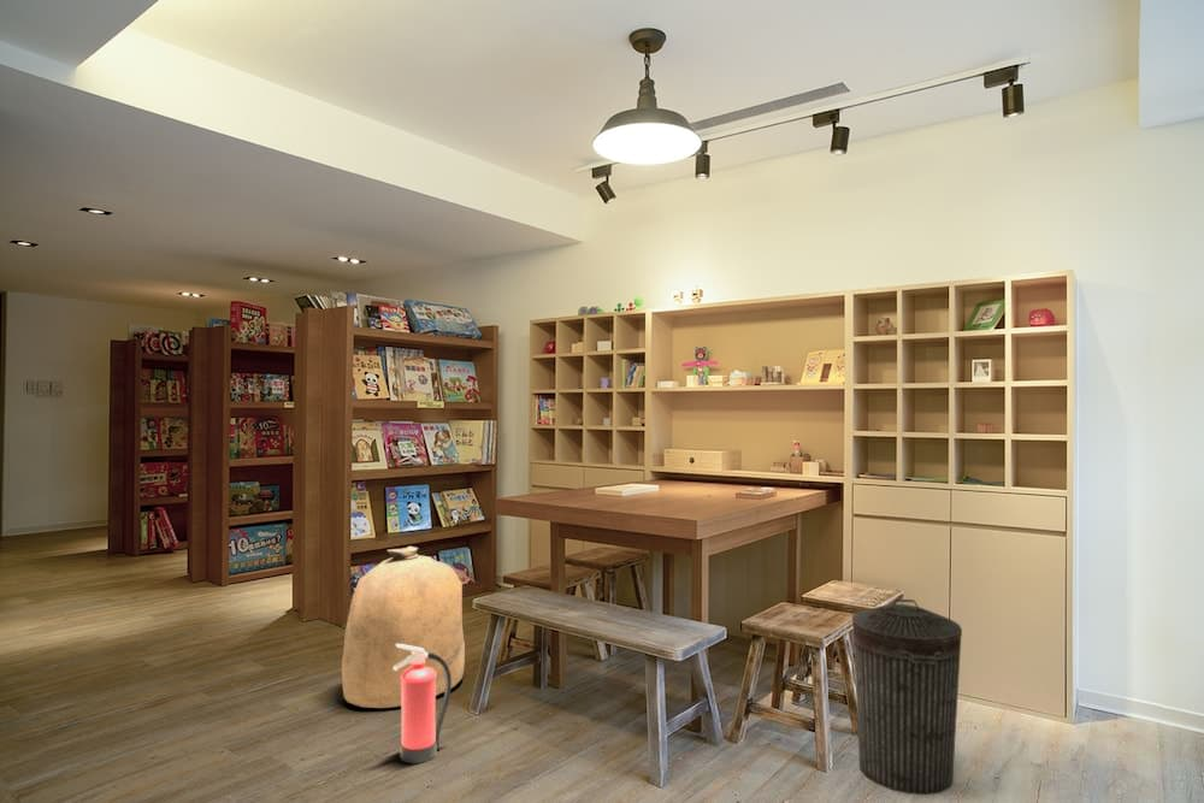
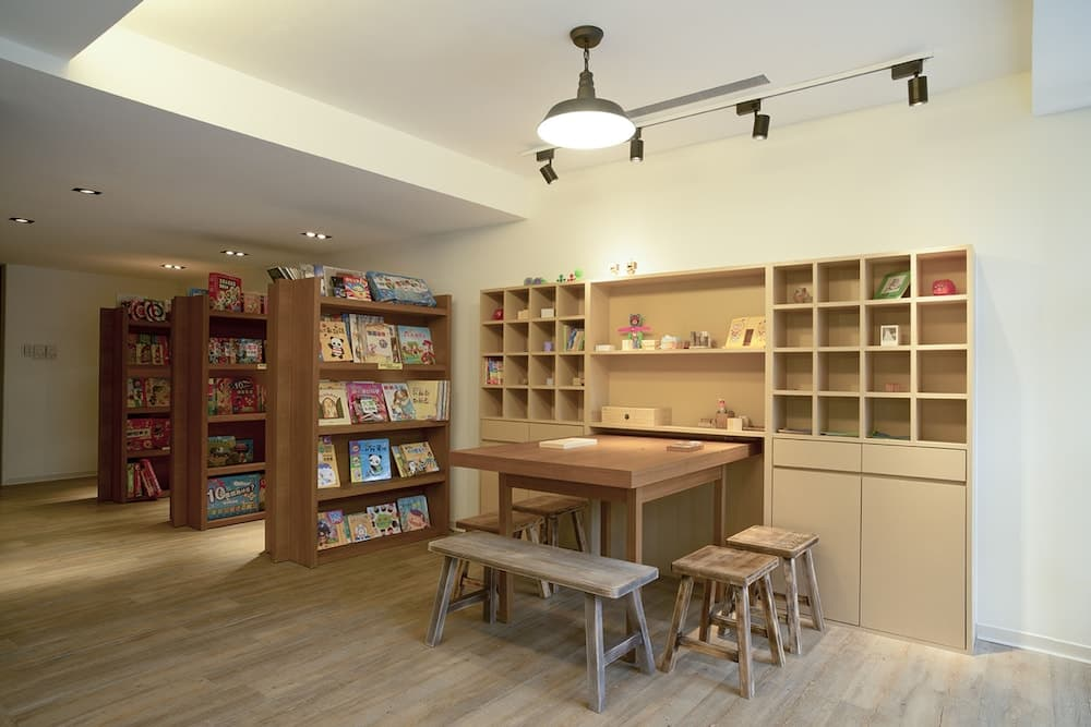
- trash can [851,598,963,796]
- fire extinguisher [394,644,453,764]
- bag [340,545,466,709]
